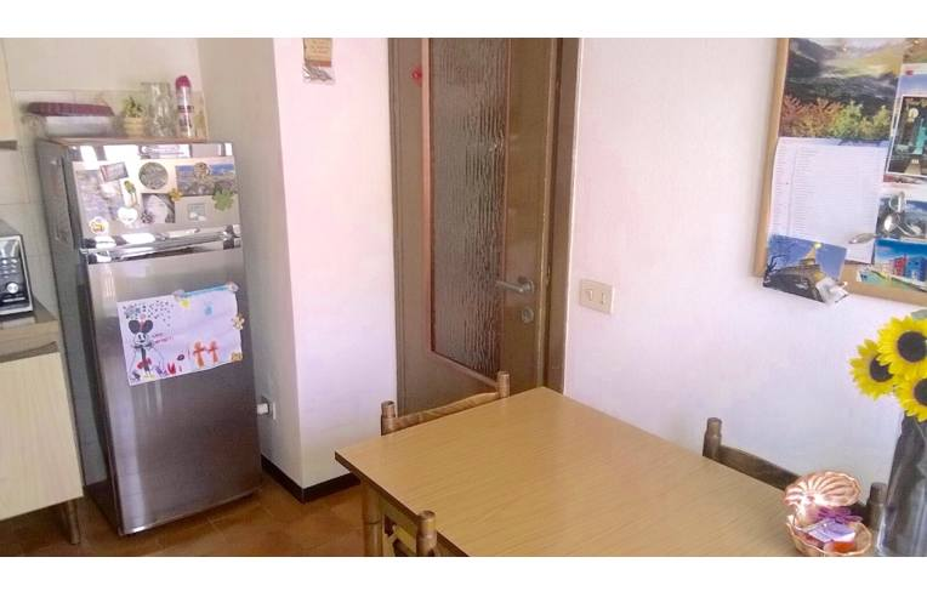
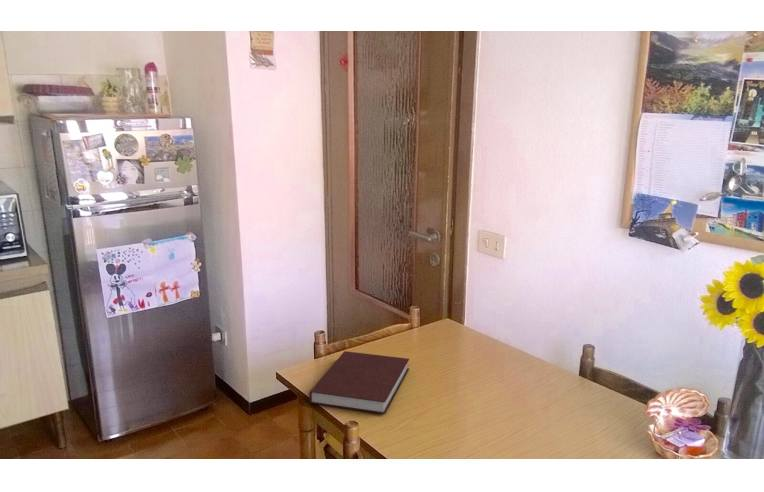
+ notebook [308,350,410,415]
